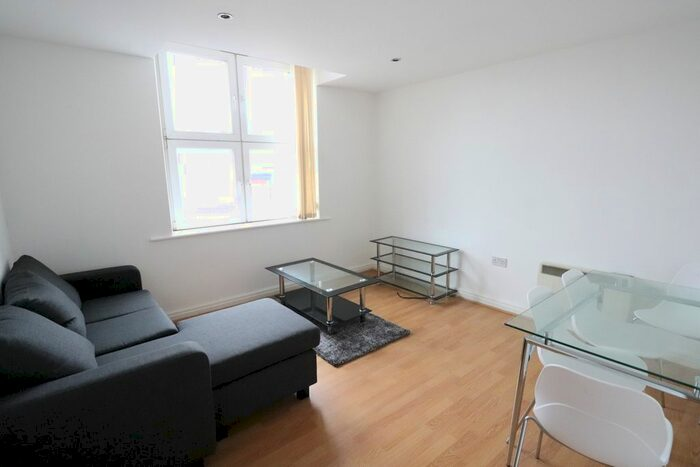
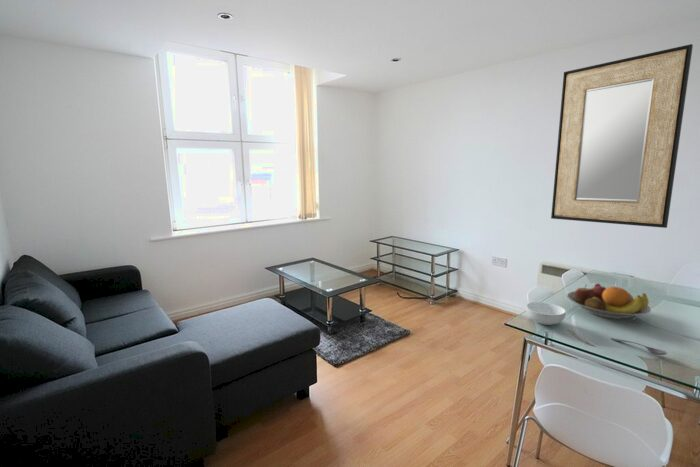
+ cereal bowl [525,301,567,326]
+ home mirror [550,43,694,229]
+ soupspoon [609,337,668,356]
+ fruit bowl [566,283,652,320]
